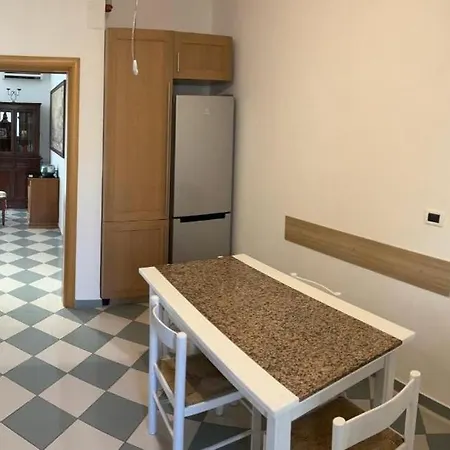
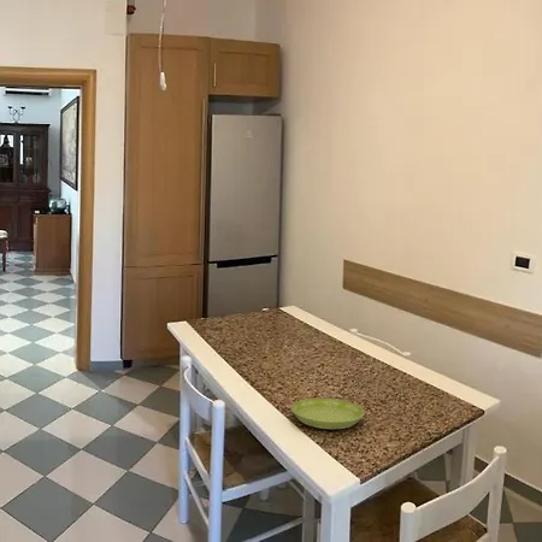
+ saucer [290,397,365,430]
